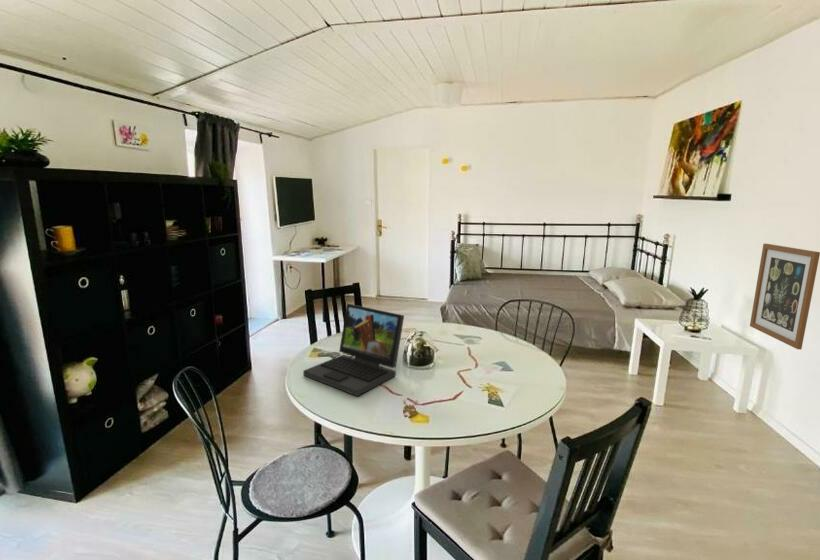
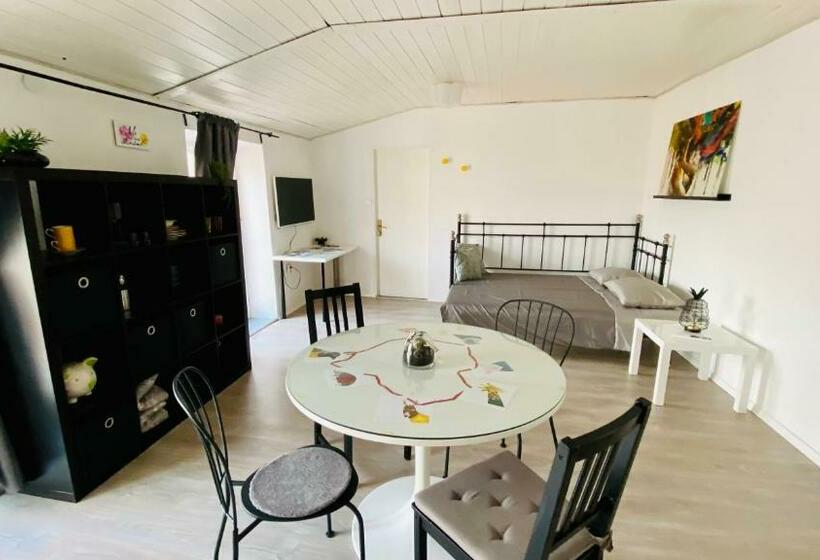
- wall art [749,243,820,351]
- laptop [302,303,405,397]
